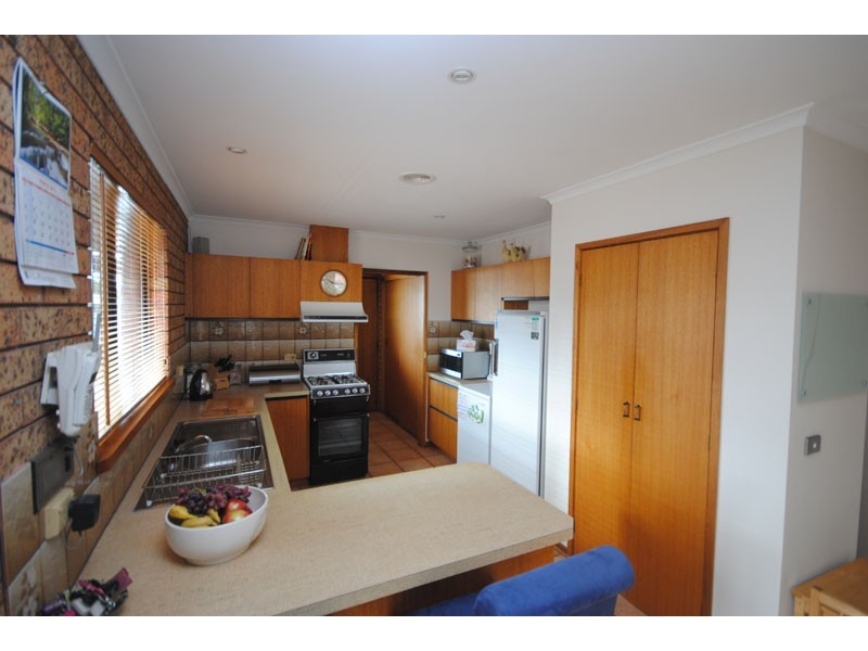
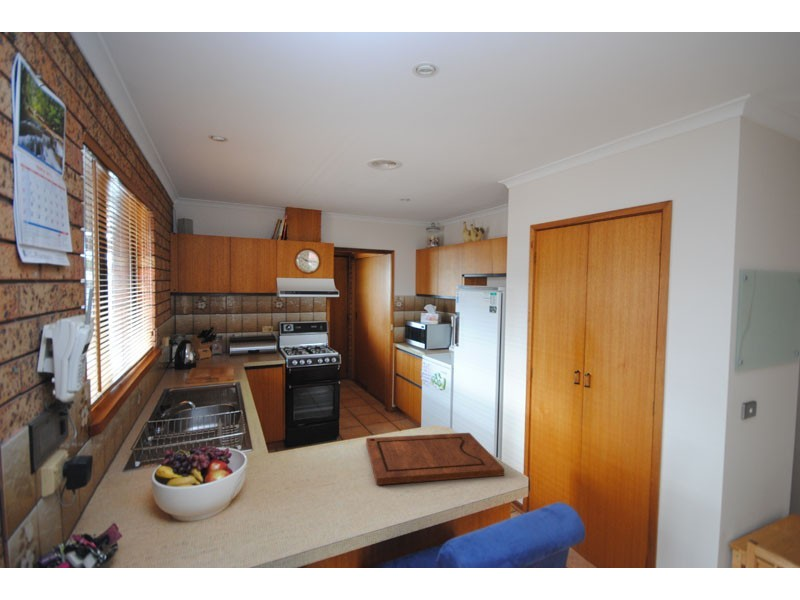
+ cutting board [365,432,505,486]
